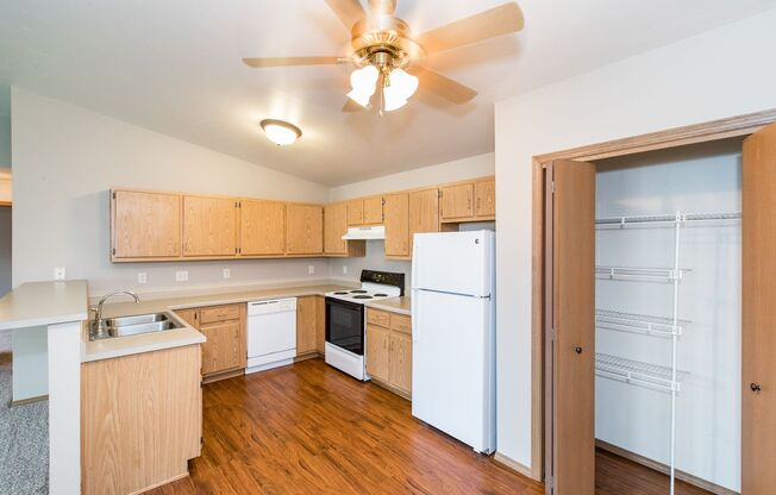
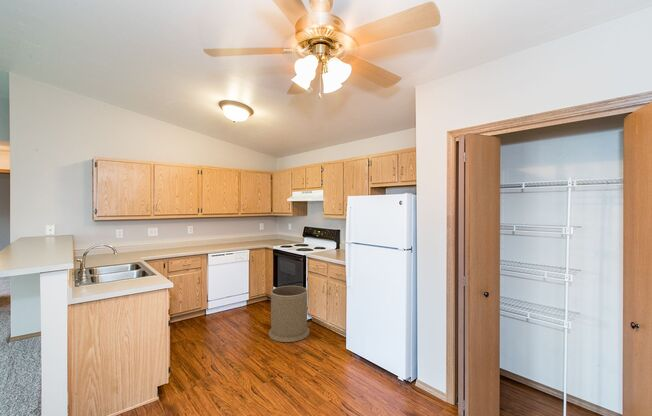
+ trash can [268,285,310,343]
